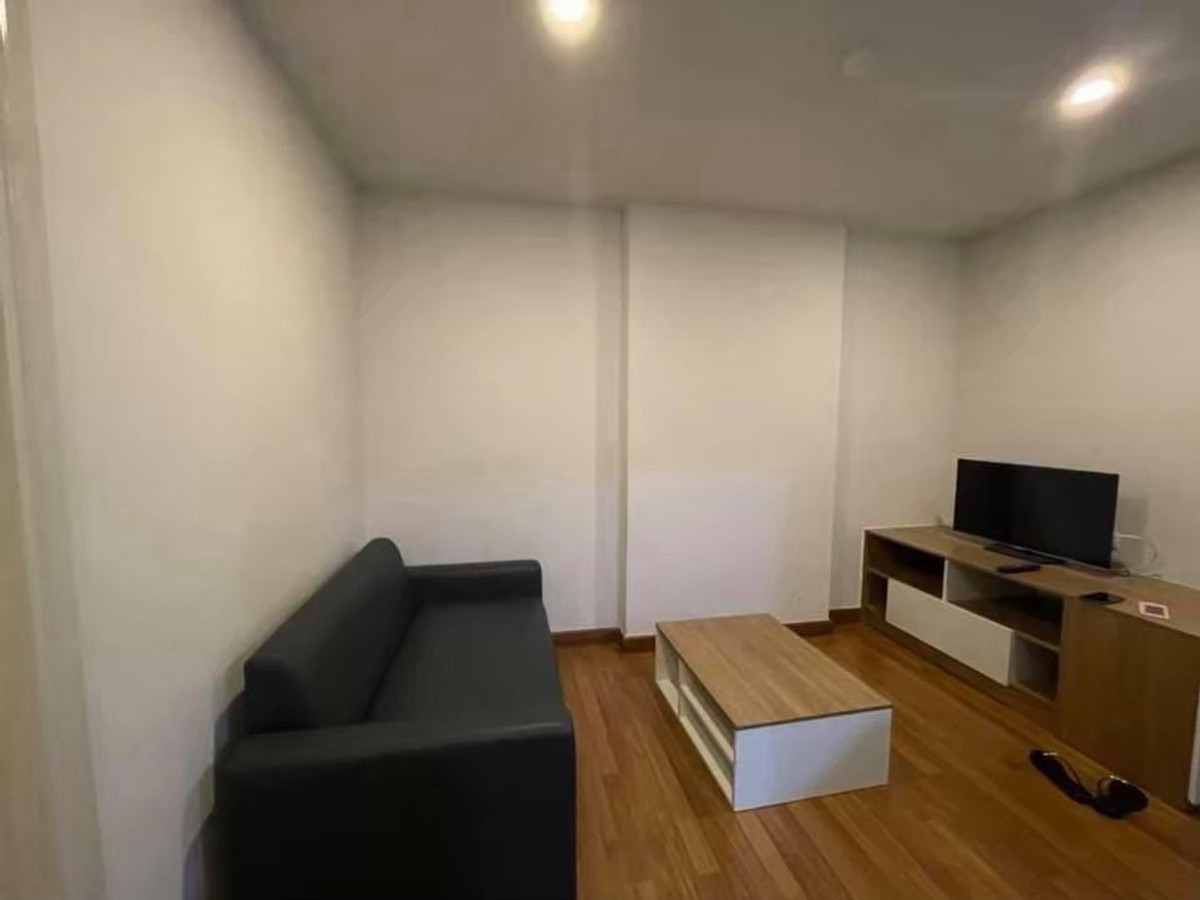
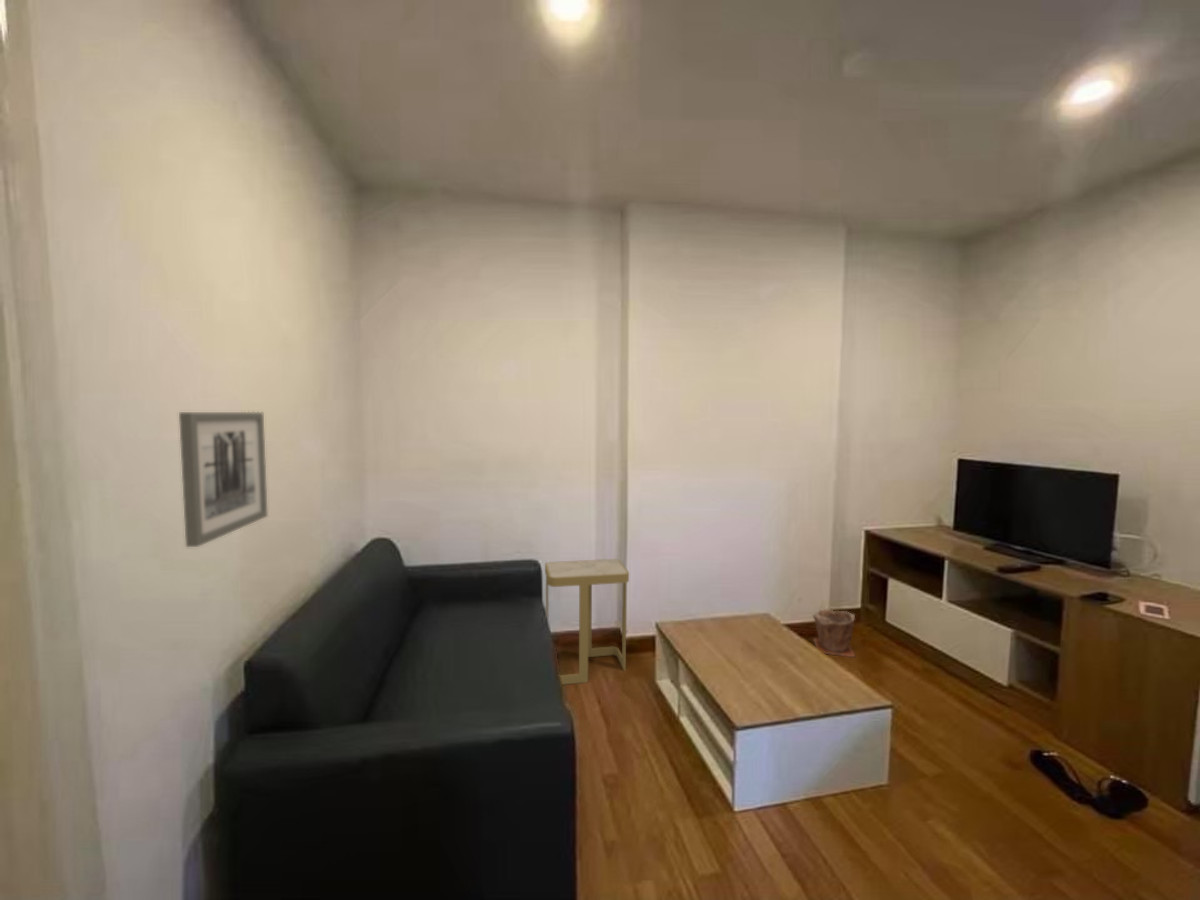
+ wall art [178,411,269,548]
+ plant pot [812,608,856,658]
+ side table [544,558,630,686]
